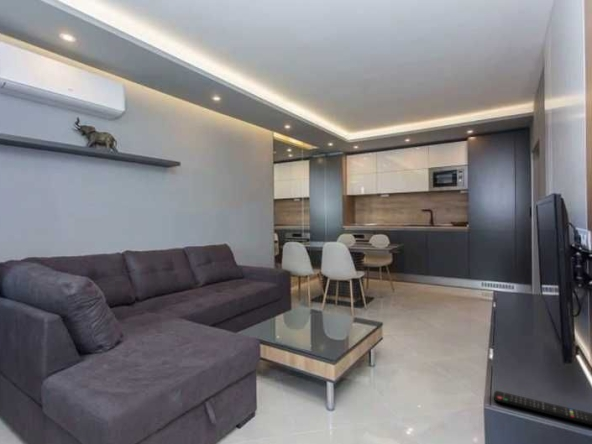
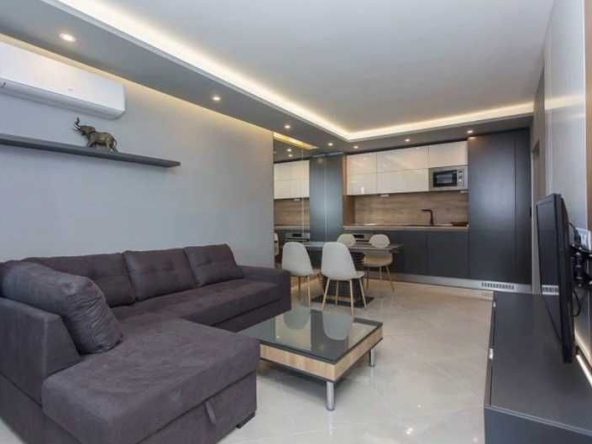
- remote control [493,390,592,426]
